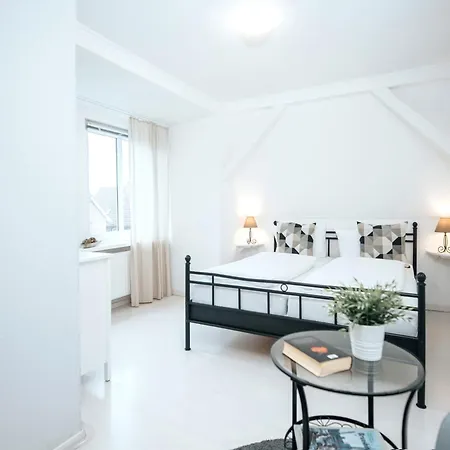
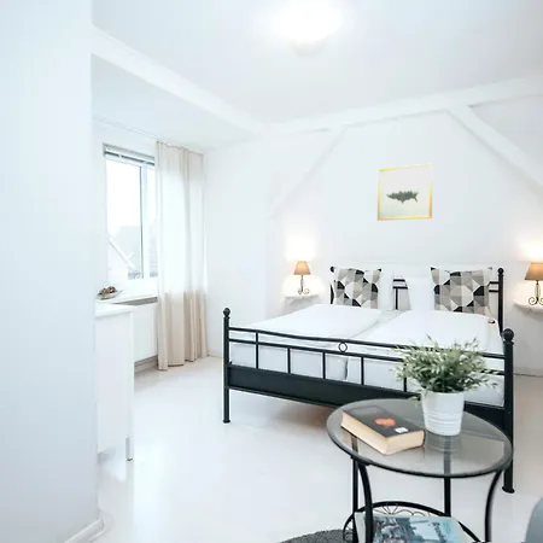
+ wall art [376,163,433,222]
